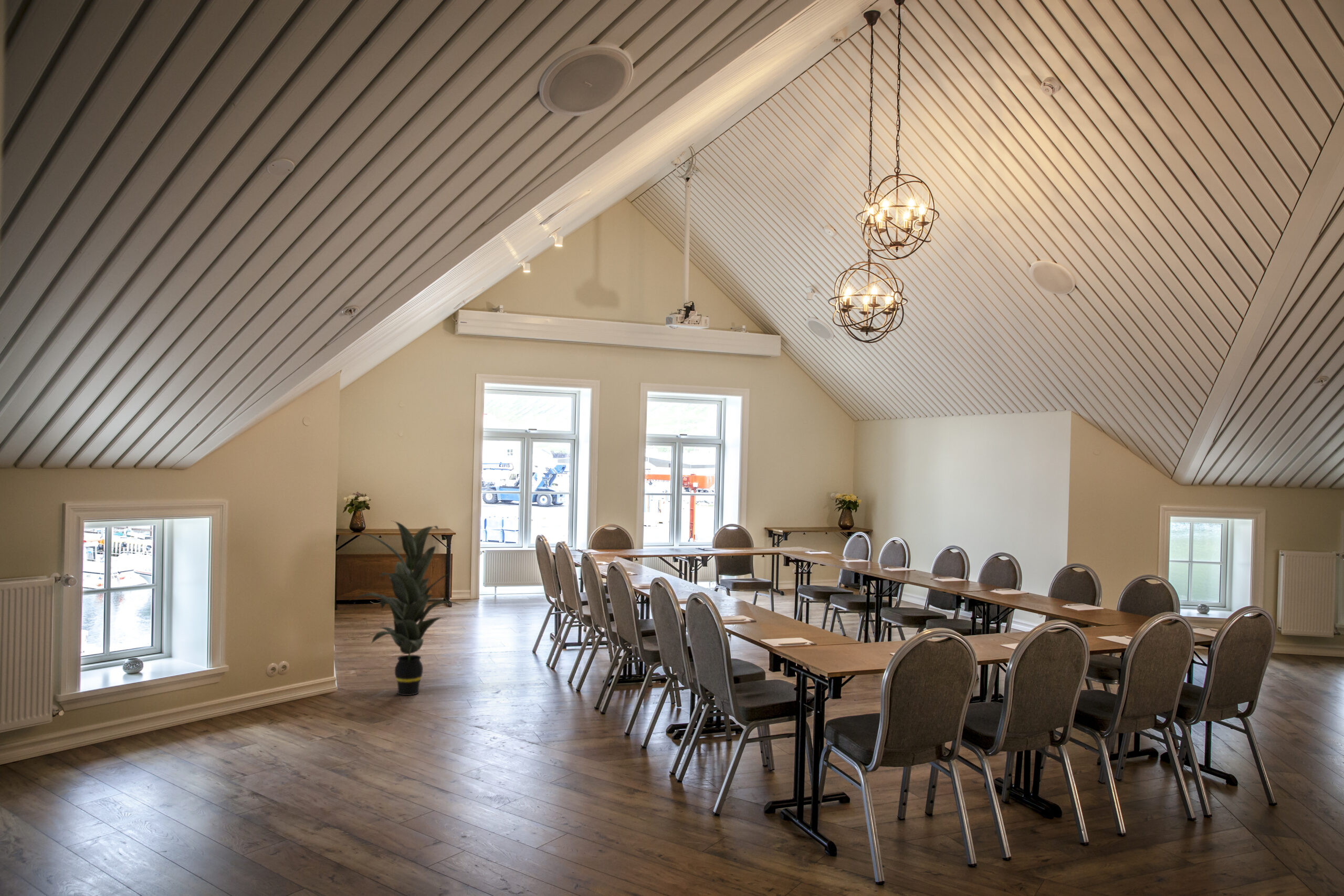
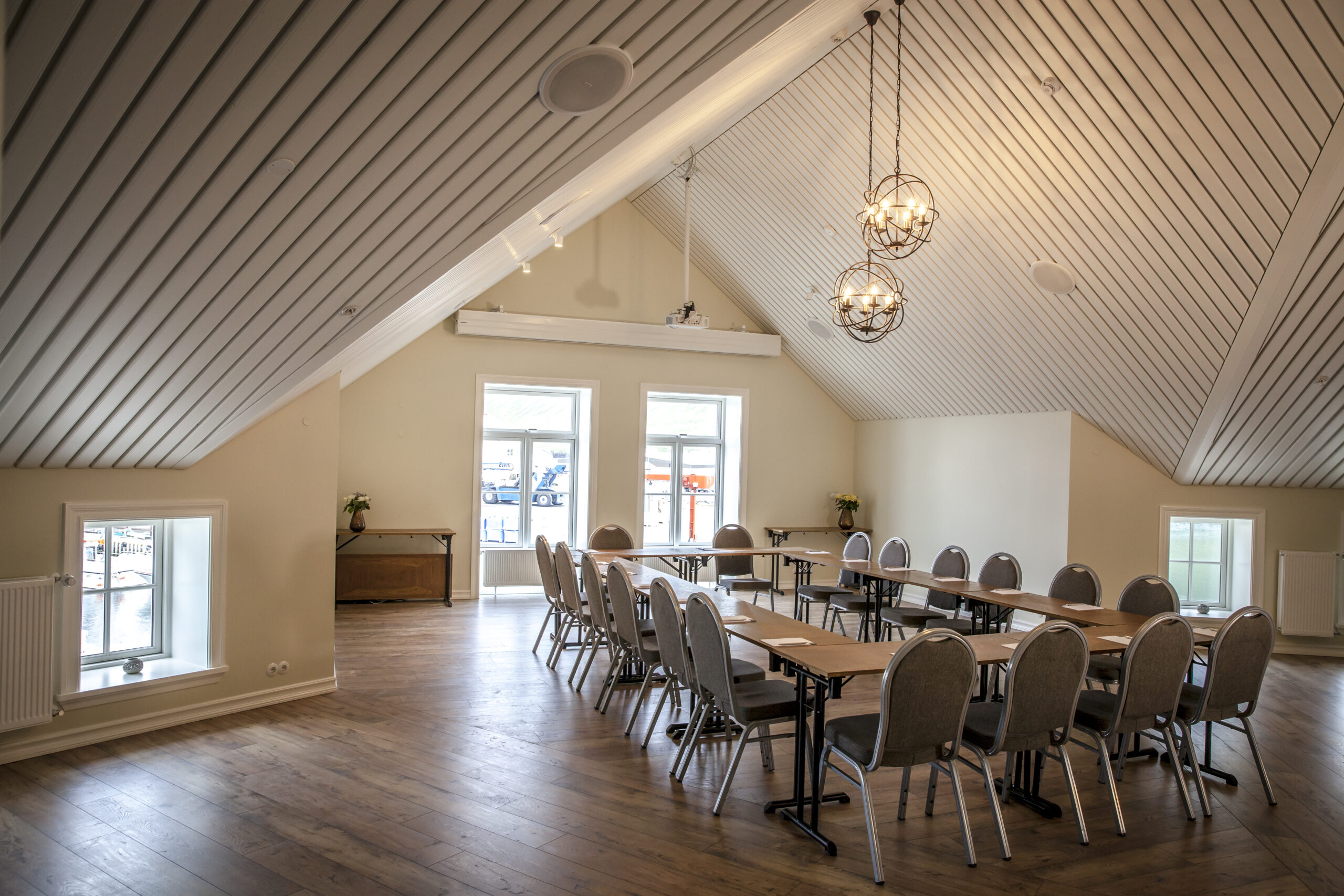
- indoor plant [354,520,466,696]
